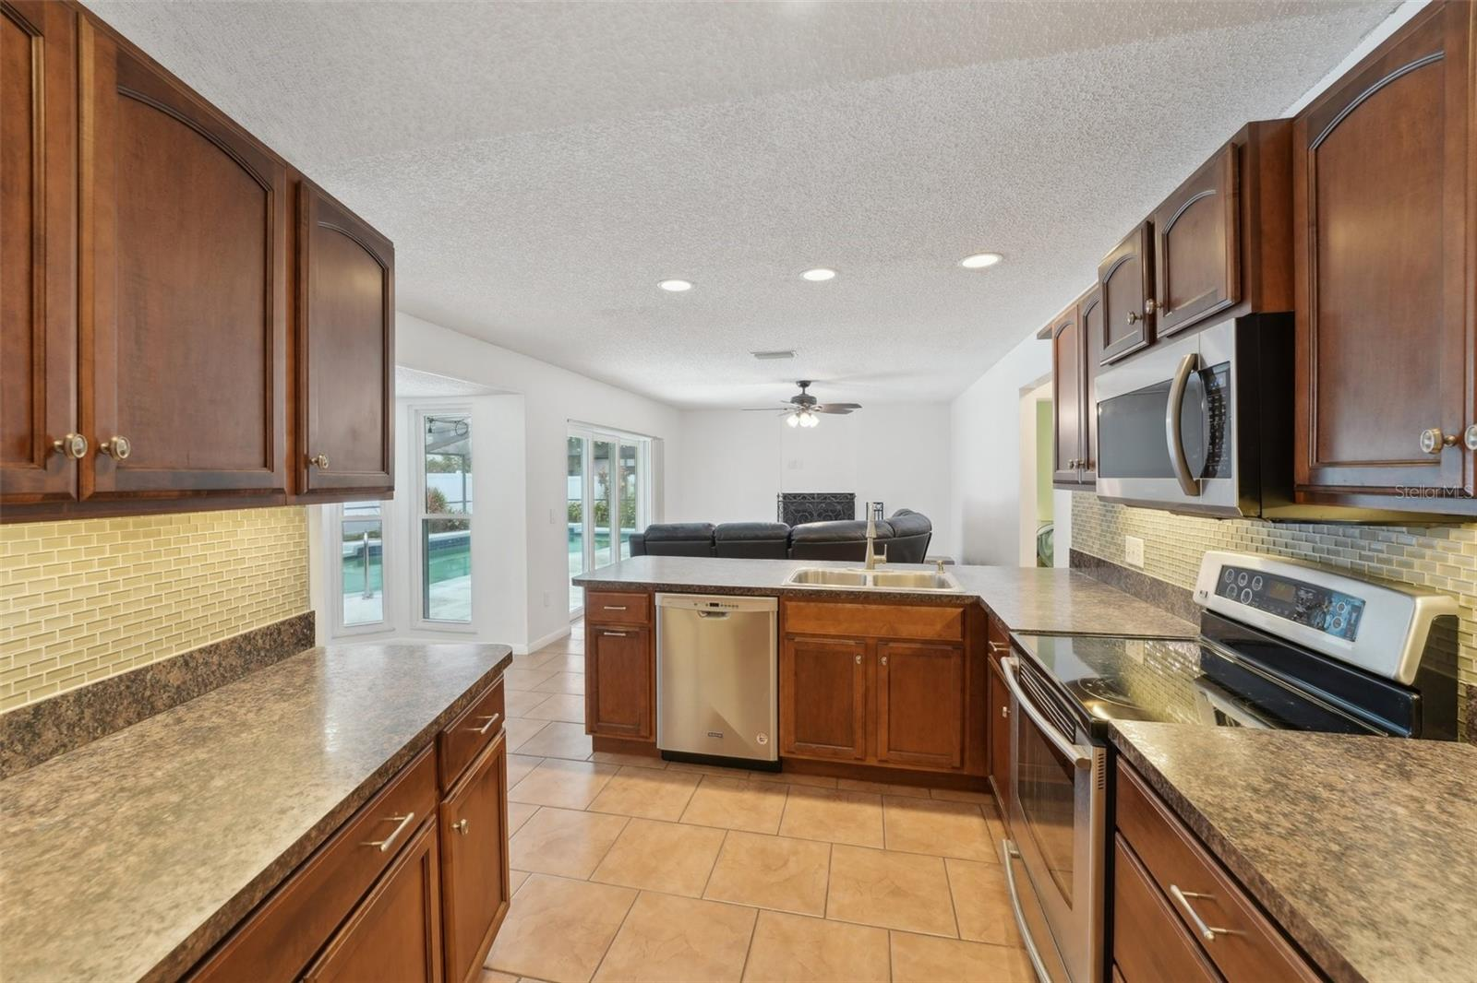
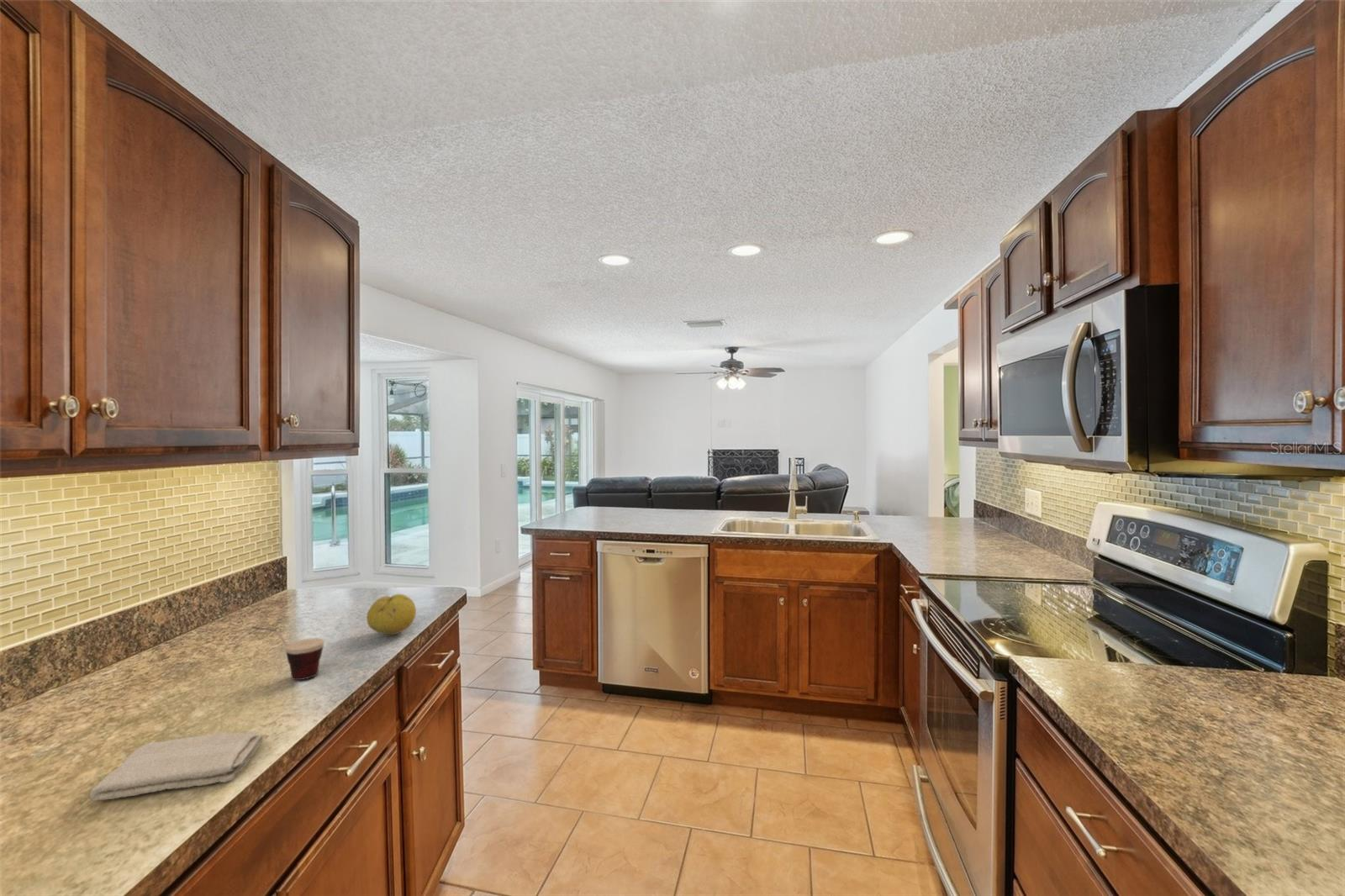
+ cup [251,625,325,681]
+ fruit [366,593,417,635]
+ washcloth [89,730,264,801]
